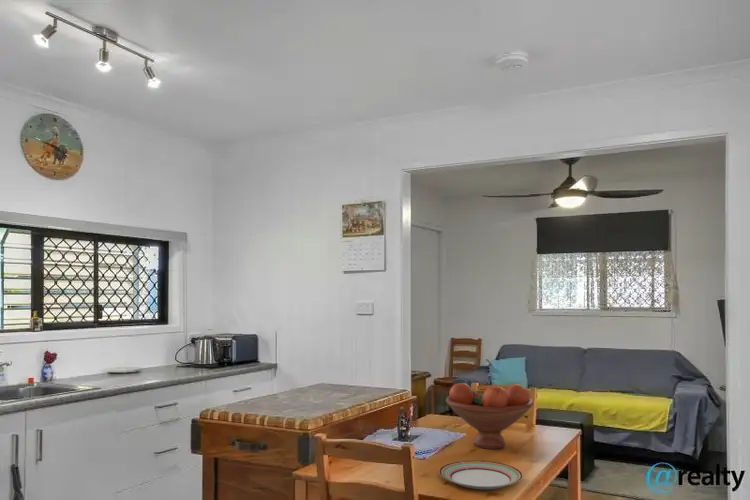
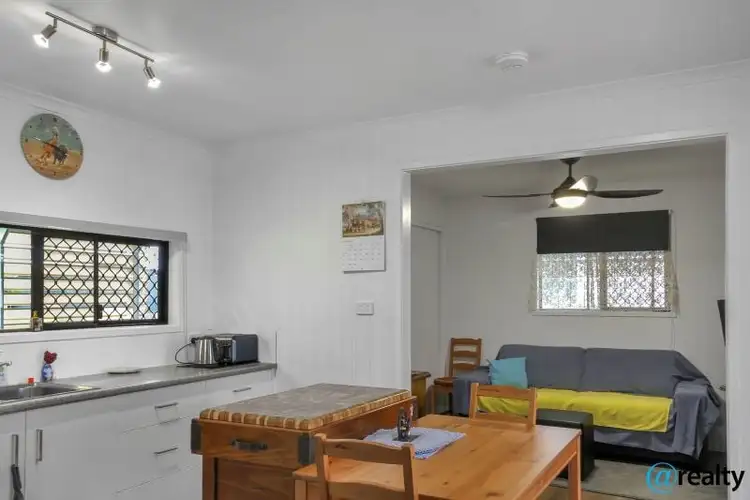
- plate [438,459,524,491]
- fruit bowl [445,382,535,450]
